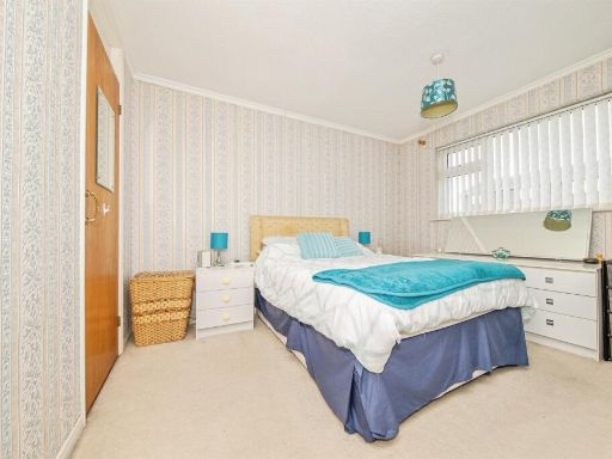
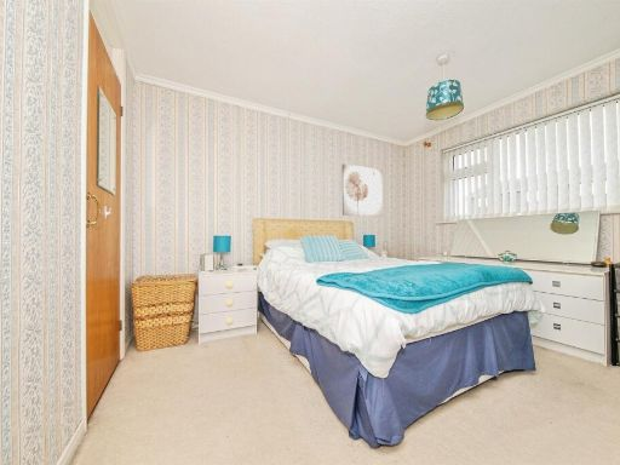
+ wall art [341,163,384,218]
